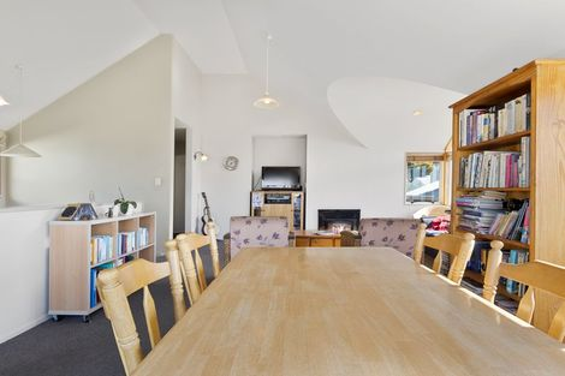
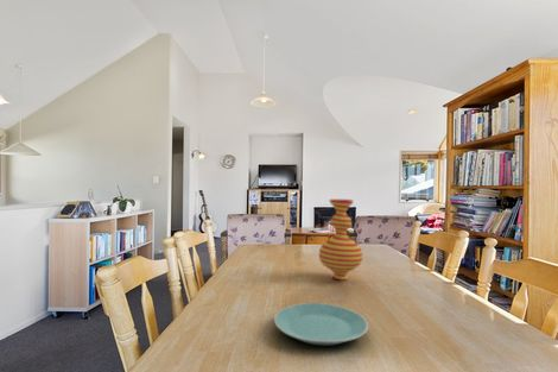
+ vase [318,198,363,280]
+ plate [273,302,369,346]
